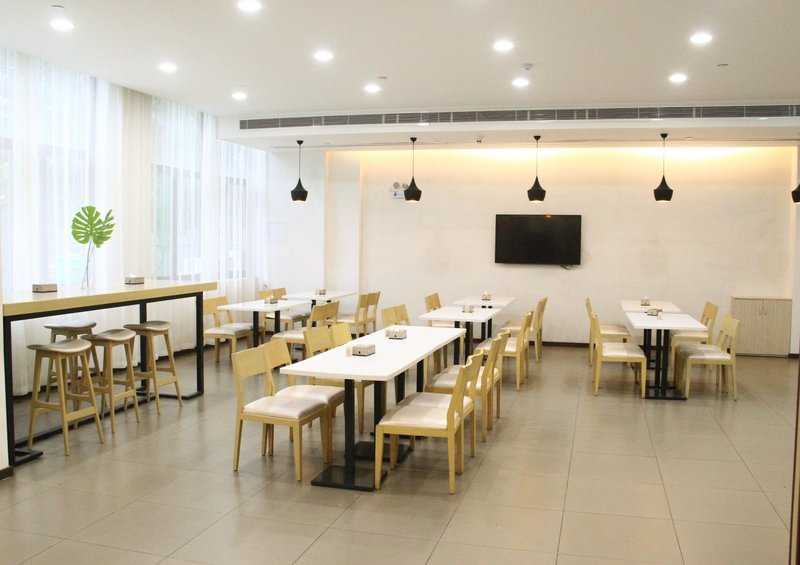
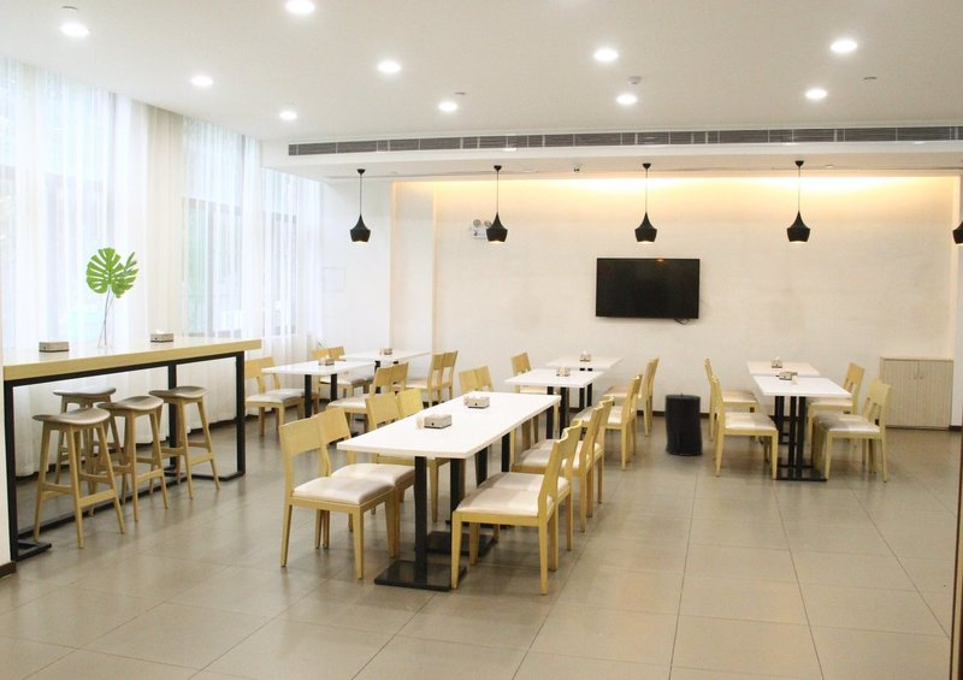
+ trash can [663,391,704,457]
